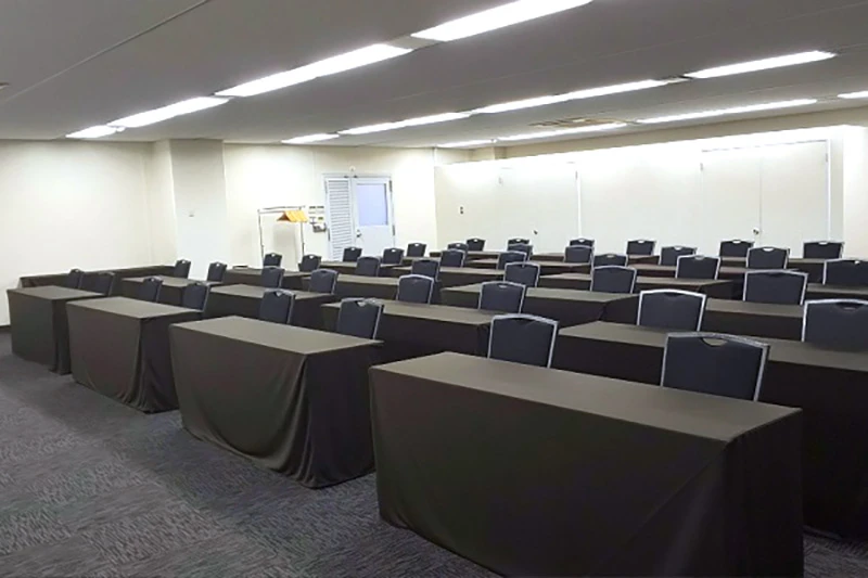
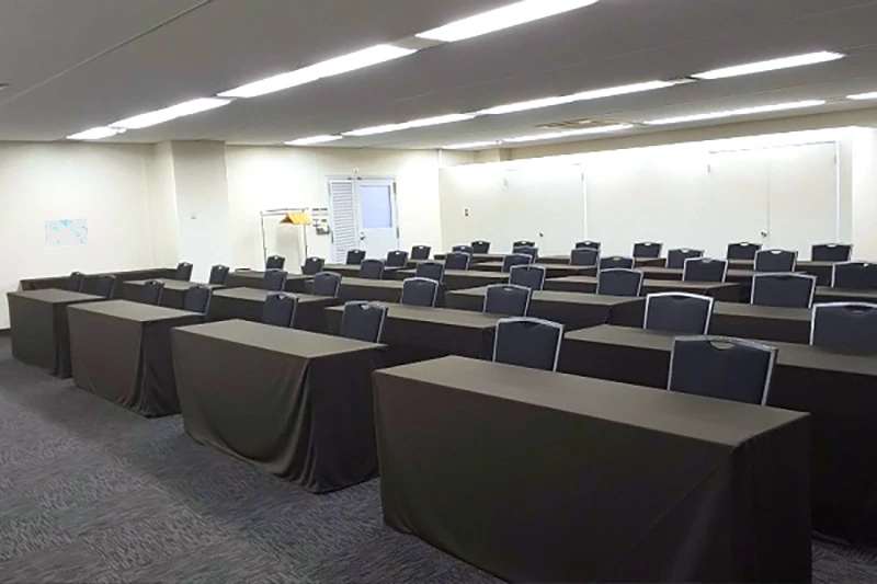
+ wall art [44,218,90,248]
